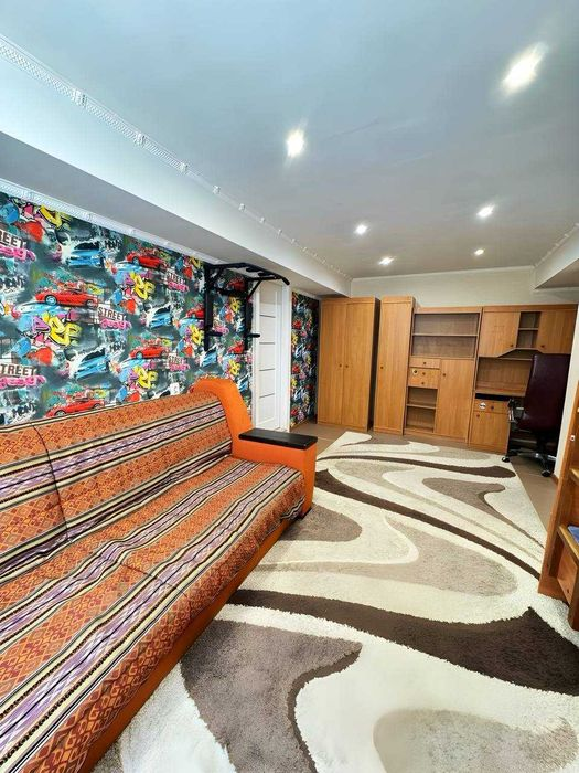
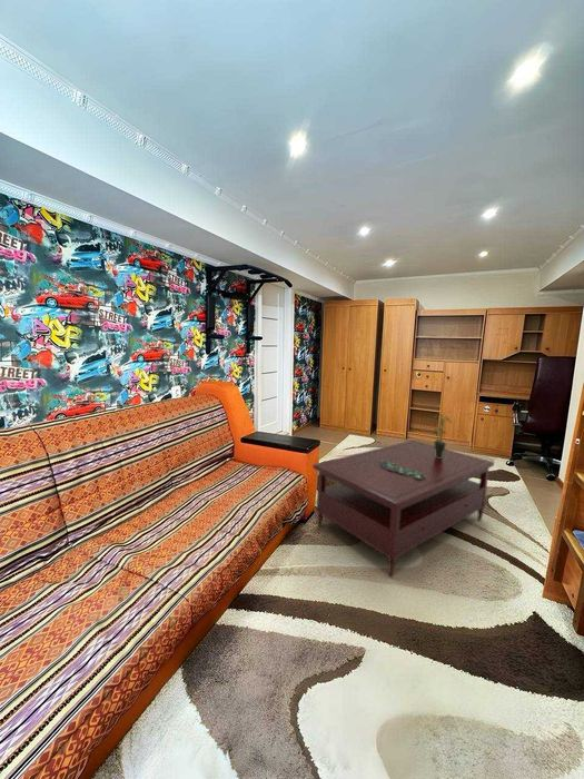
+ coffee table [311,438,495,578]
+ decorative bowl [379,461,426,479]
+ potted plant [428,412,453,458]
